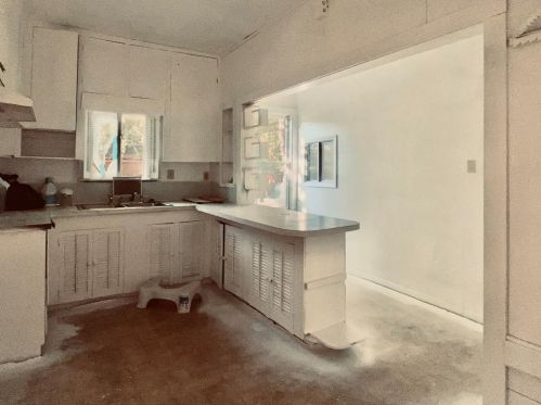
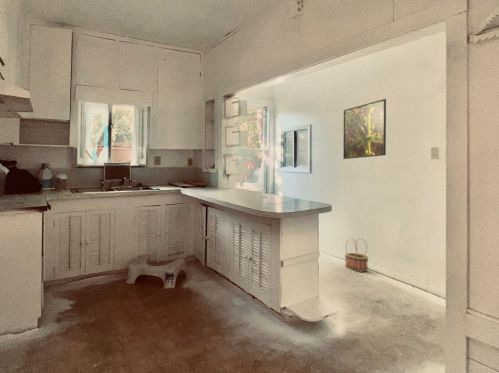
+ basket [344,237,369,273]
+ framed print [342,98,387,160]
